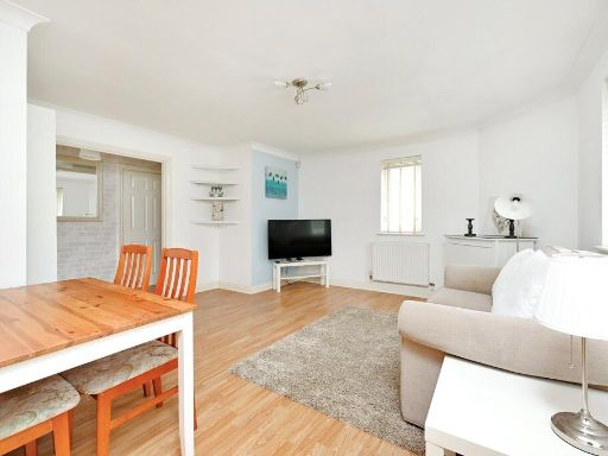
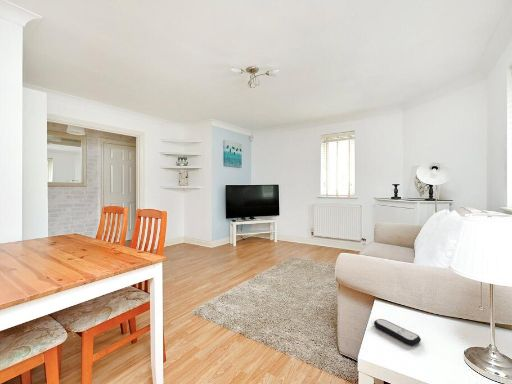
+ remote control [373,318,422,346]
